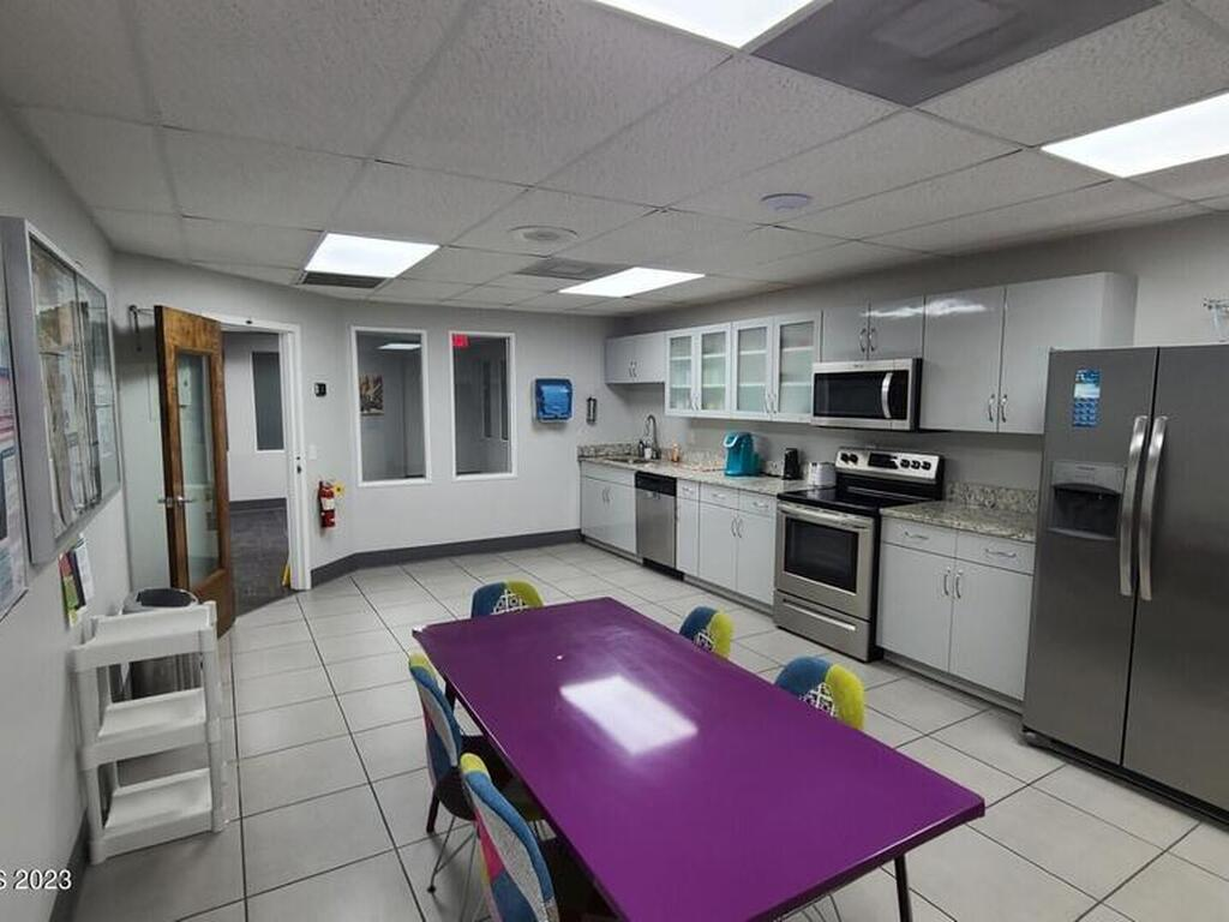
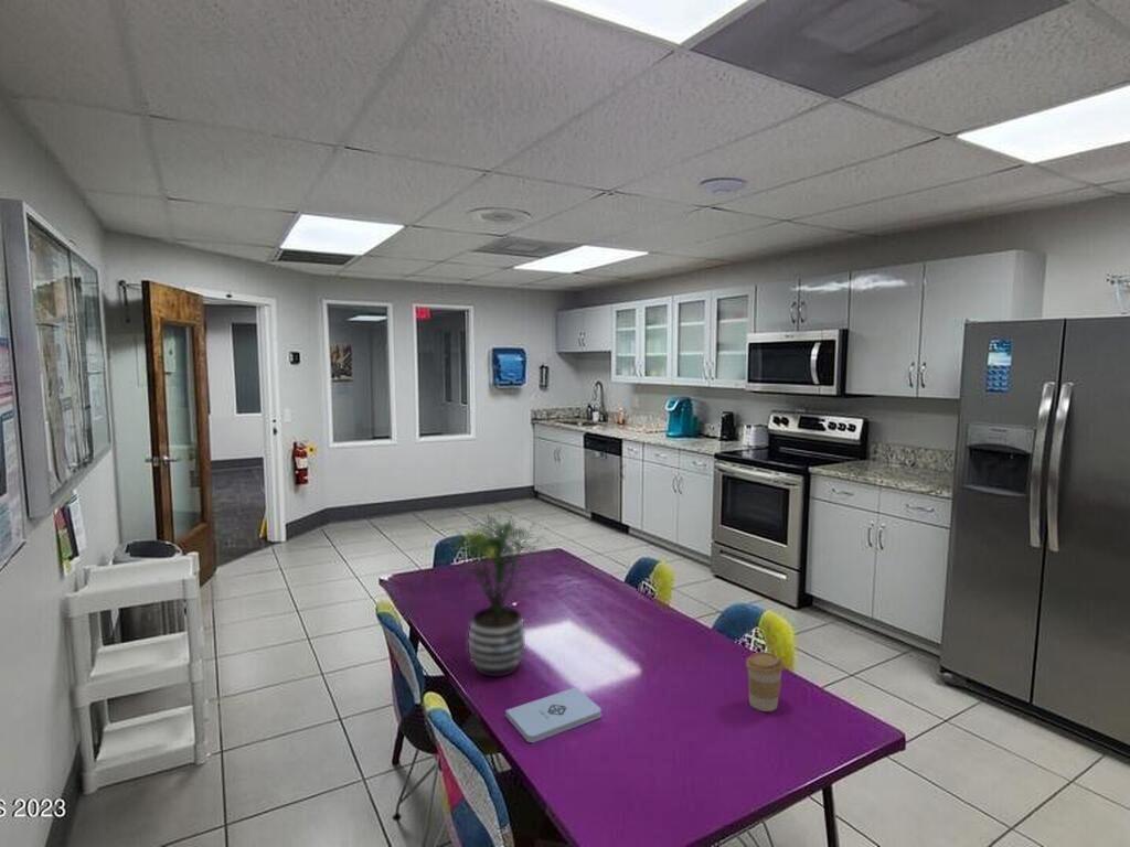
+ coffee cup [745,651,785,712]
+ potted plant [438,513,553,678]
+ notepad [504,686,603,743]
